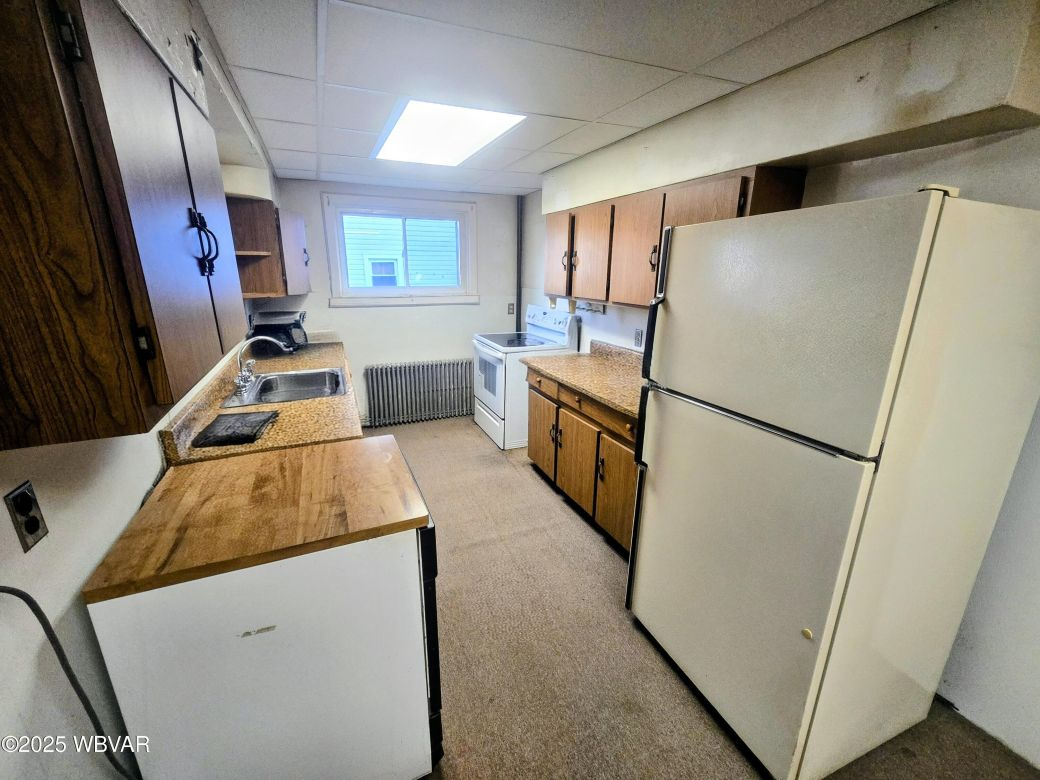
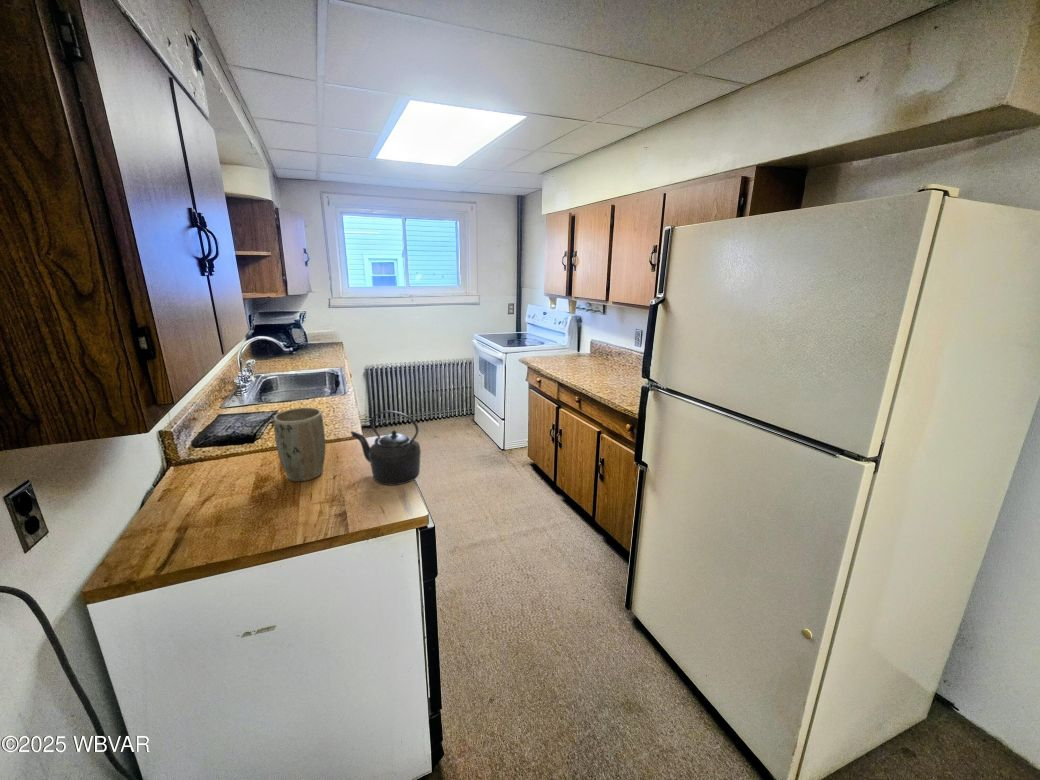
+ kettle [350,410,422,486]
+ plant pot [272,407,326,482]
